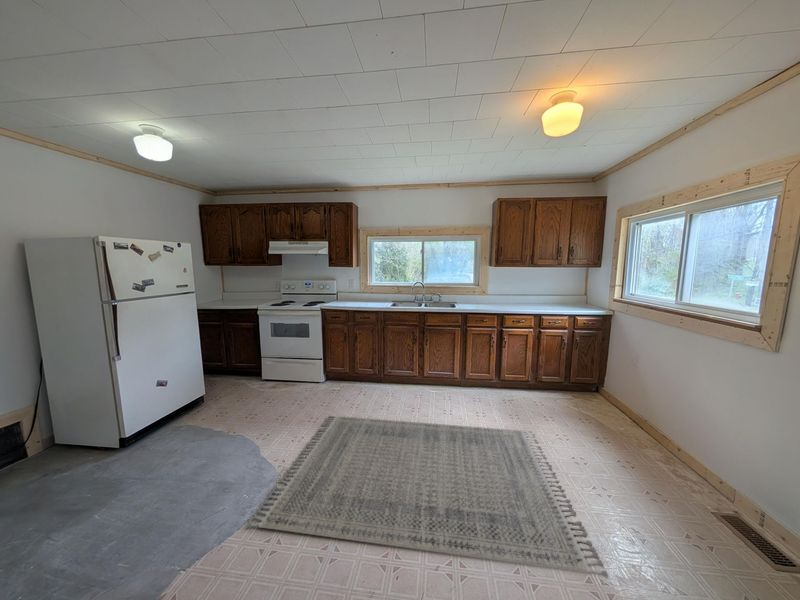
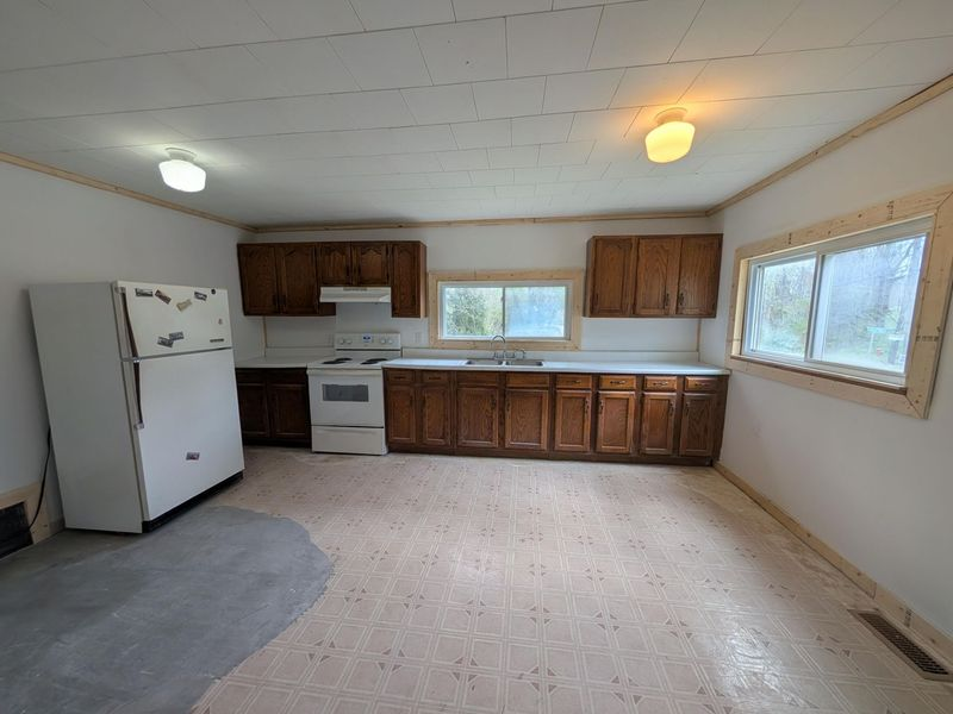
- rug [245,414,609,580]
